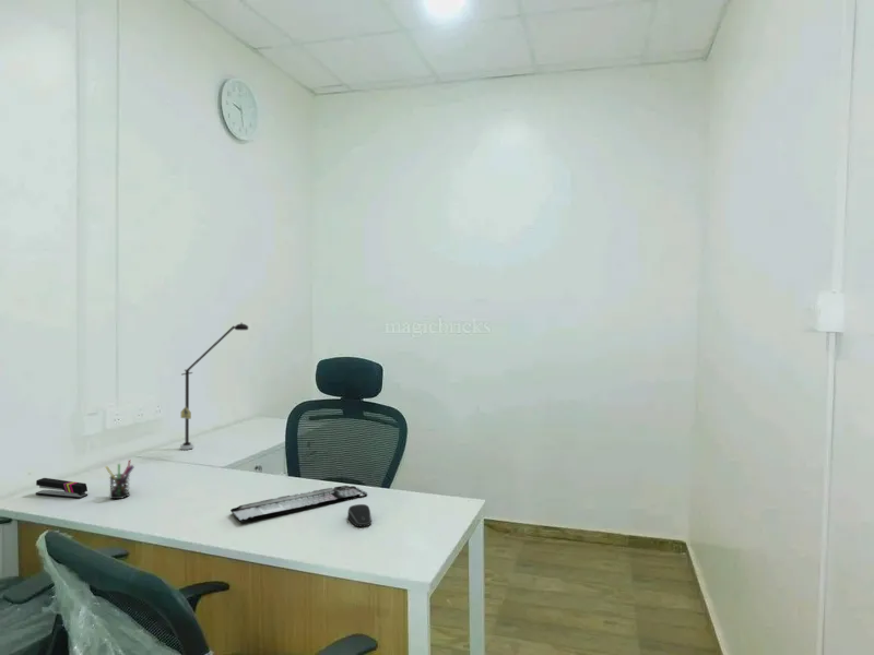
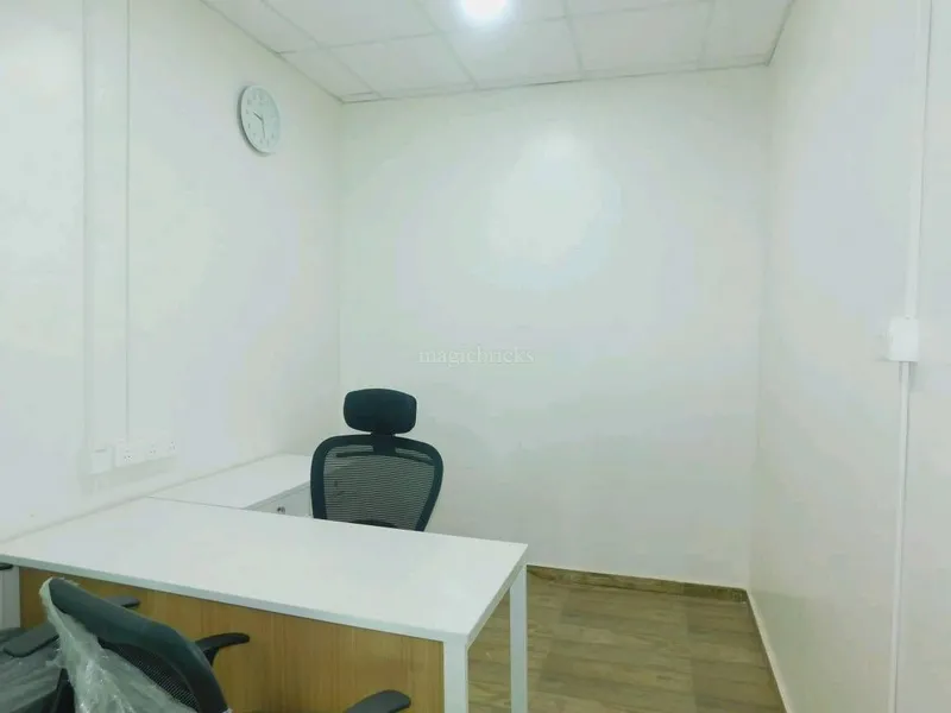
- computer mouse [346,503,373,527]
- pen holder [105,458,135,500]
- keyboard [229,485,368,523]
- stapler [35,477,88,500]
- desk lamp [179,322,249,451]
